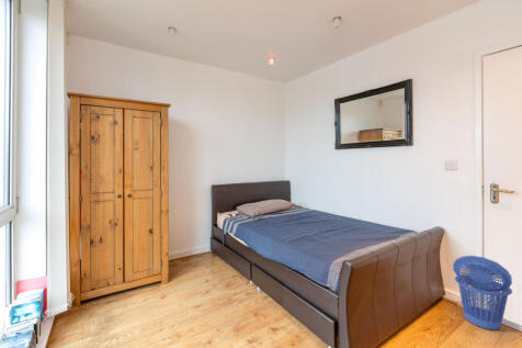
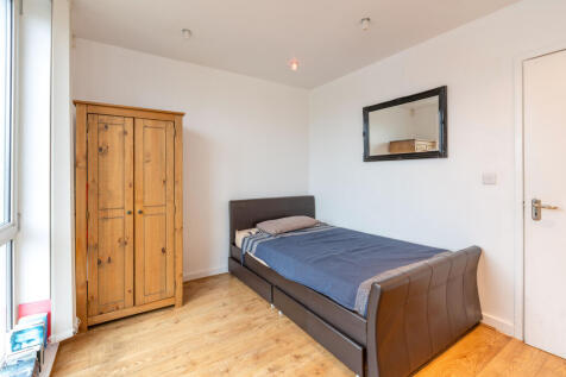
- laundry basket [452,255,513,330]
